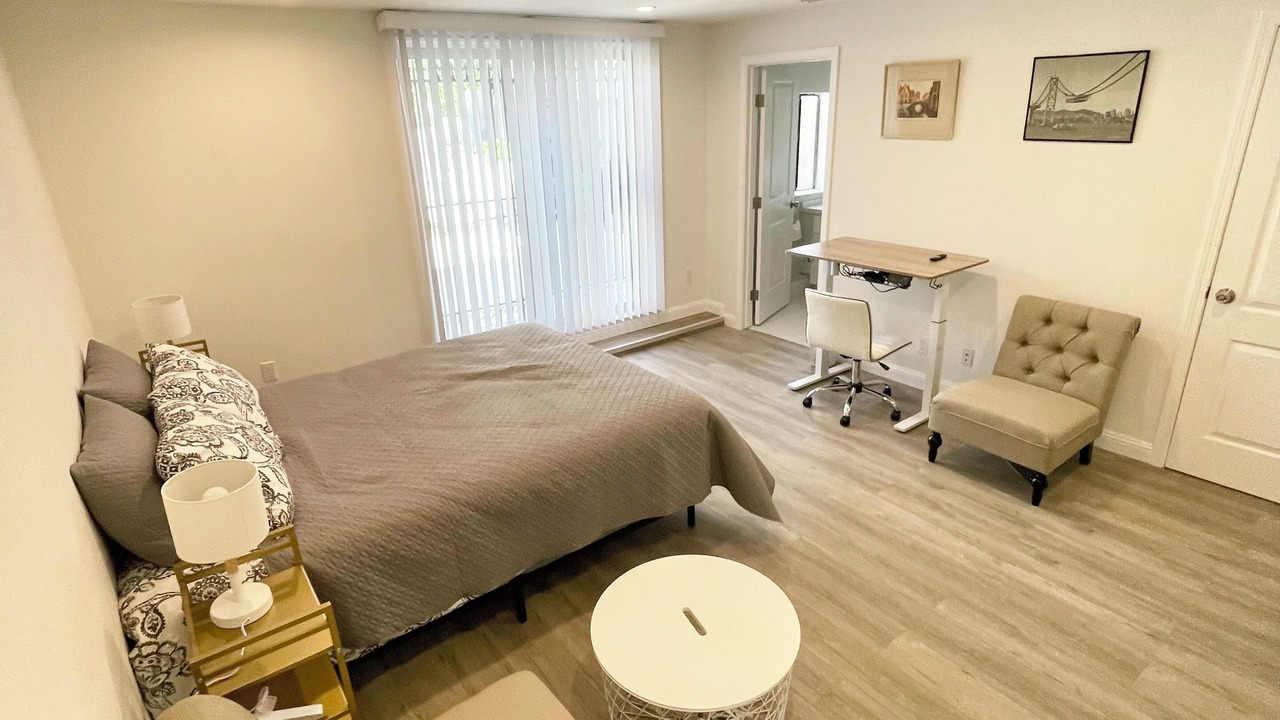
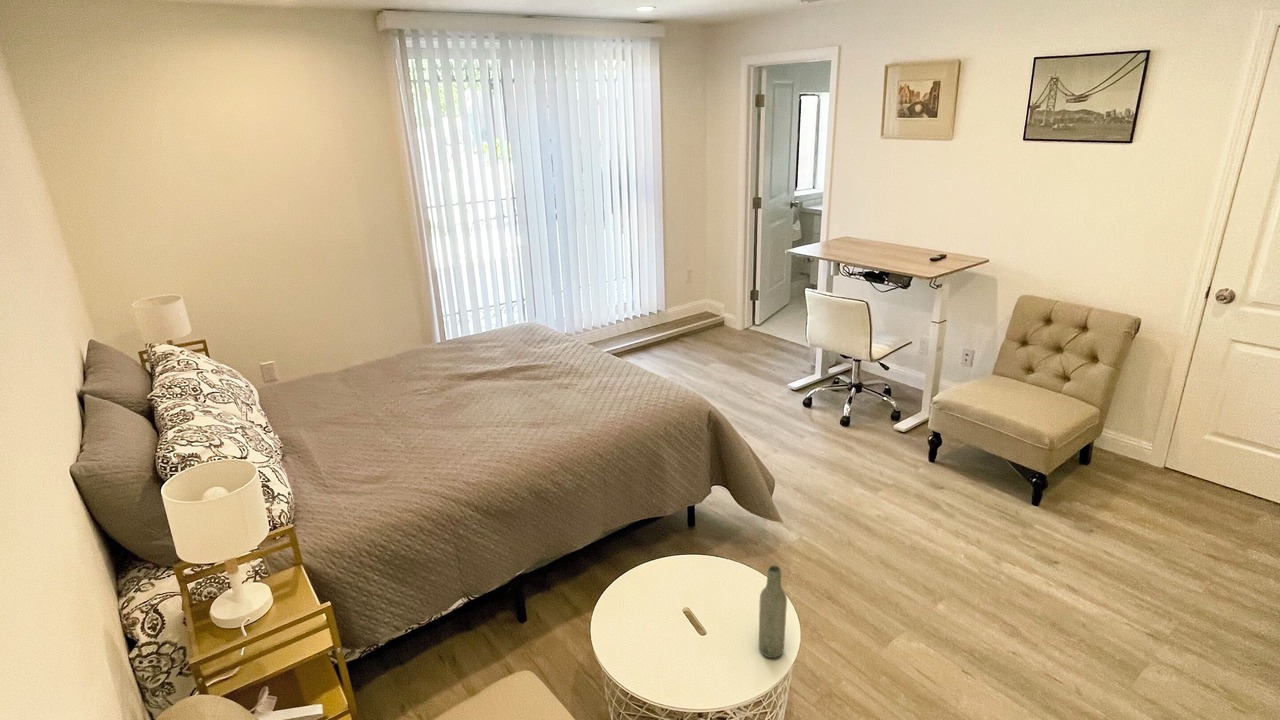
+ bottle [758,565,788,659]
